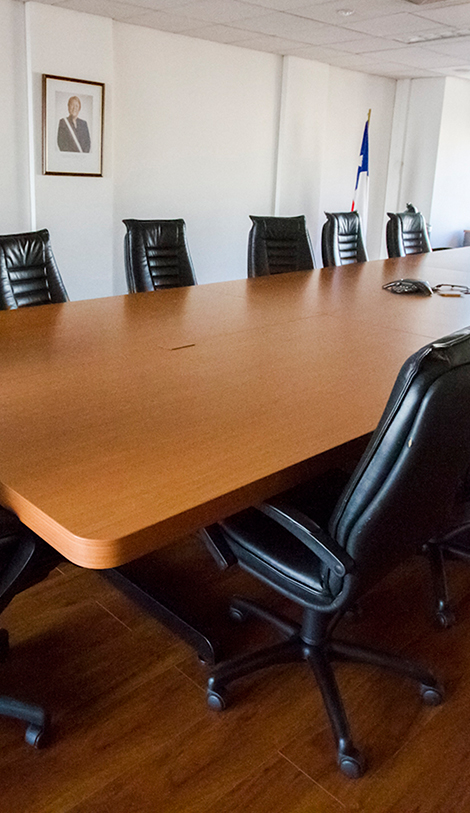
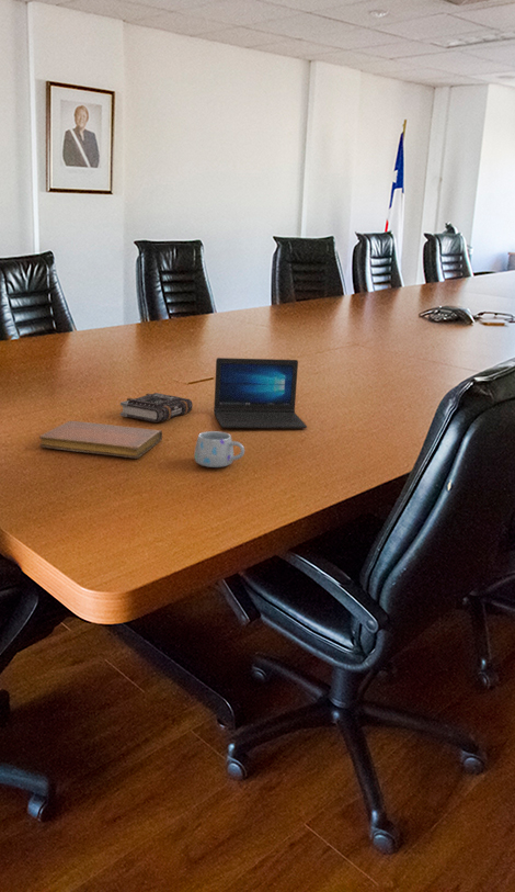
+ laptop [213,357,308,429]
+ book [119,392,194,424]
+ notebook [38,420,163,460]
+ mug [193,430,245,468]
